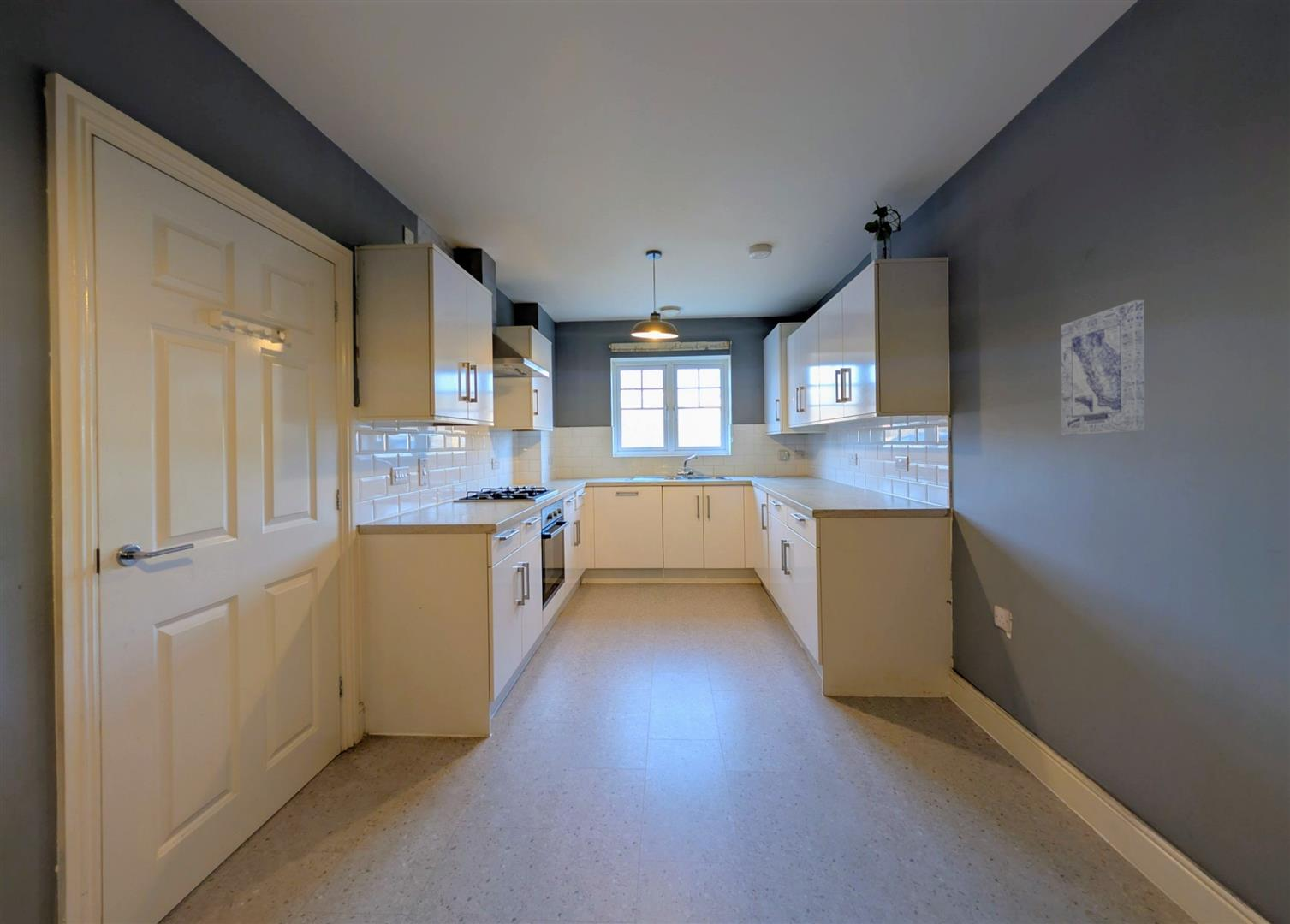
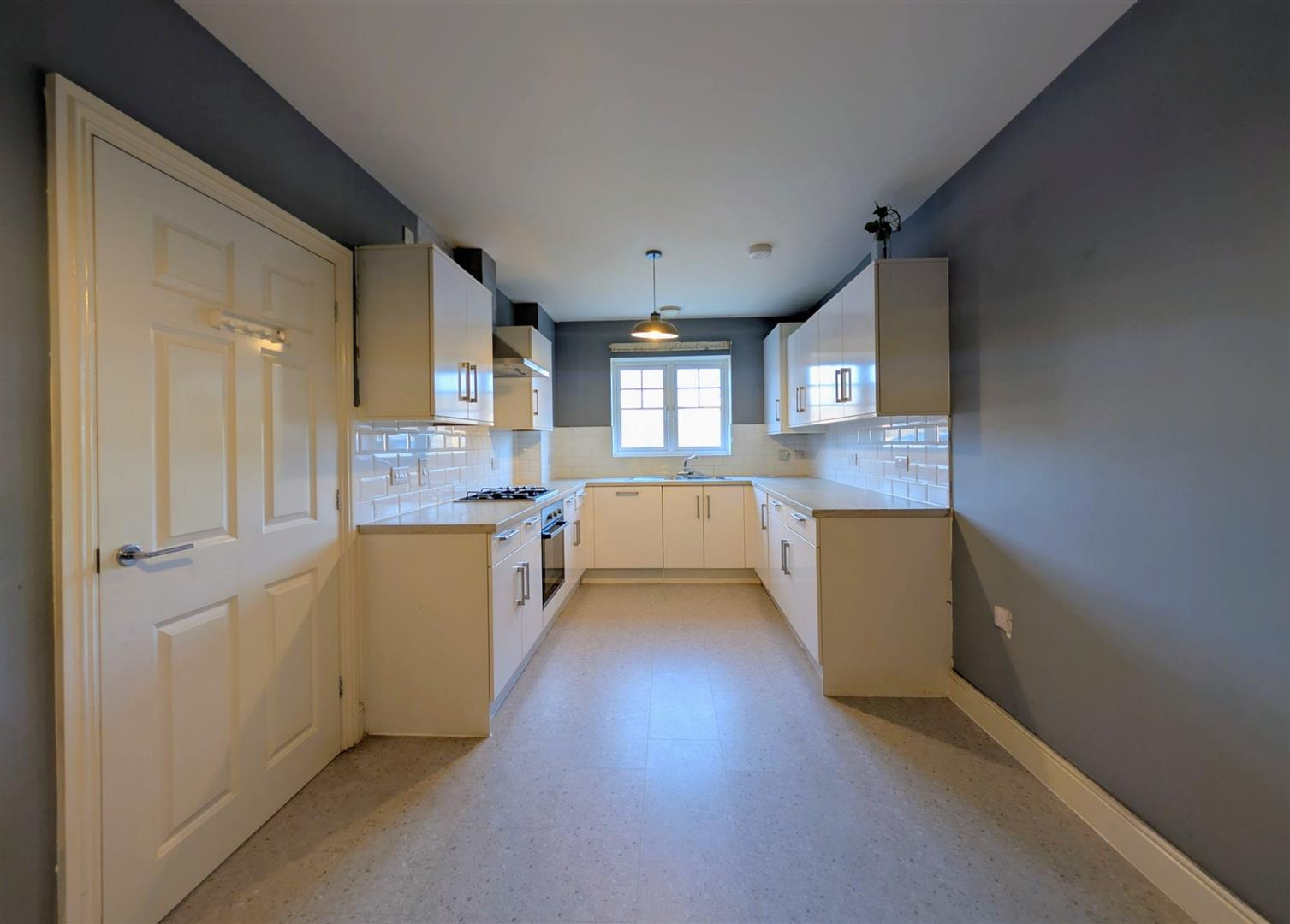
- wall art [1061,299,1145,436]
